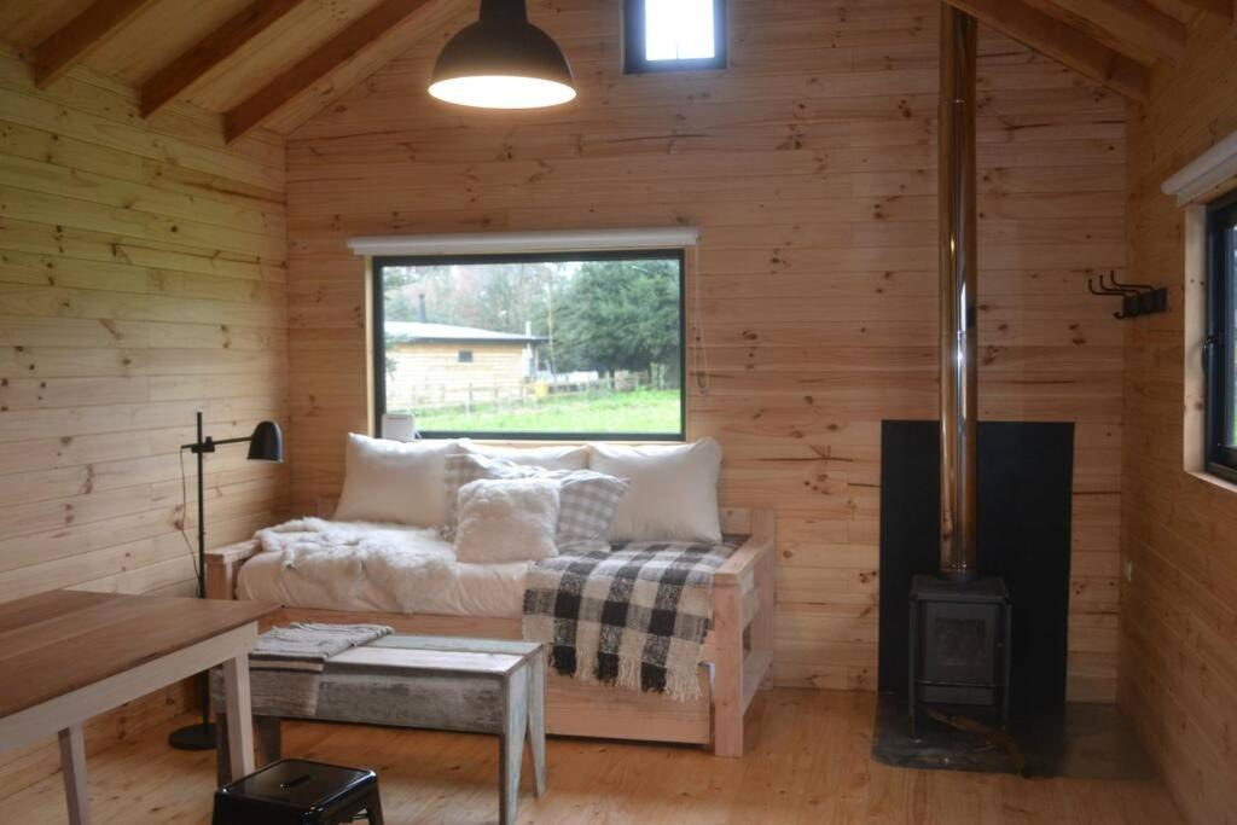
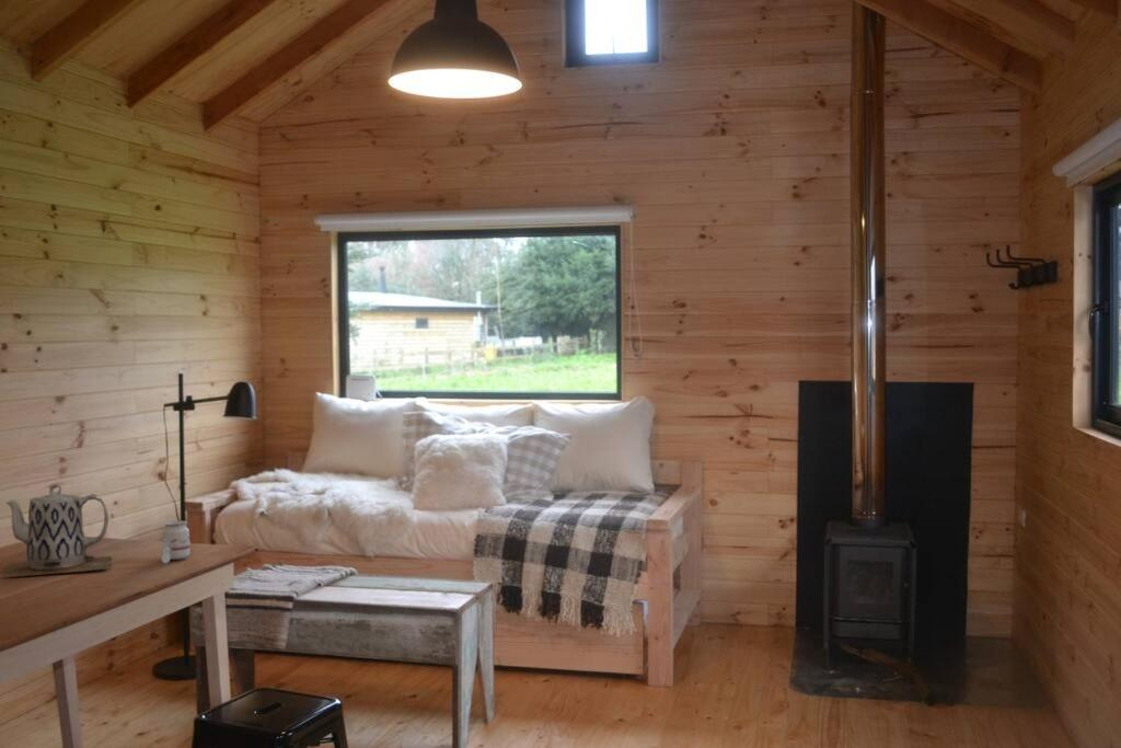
+ candle [160,520,190,565]
+ teapot [0,483,113,578]
